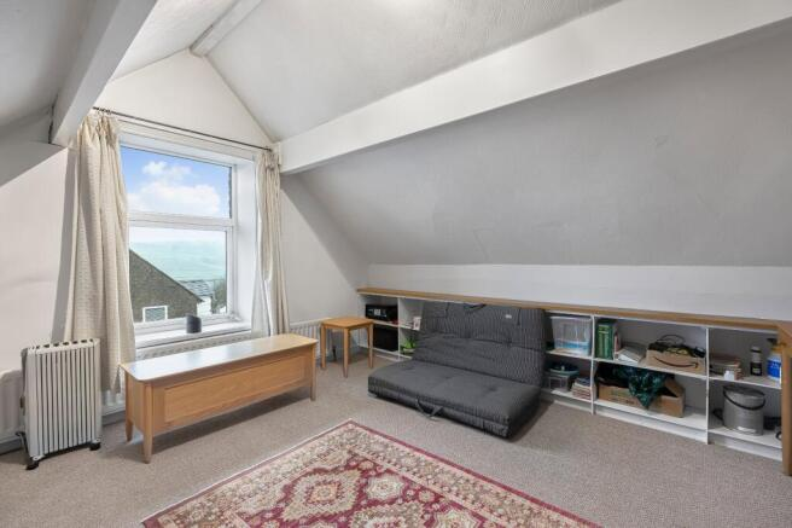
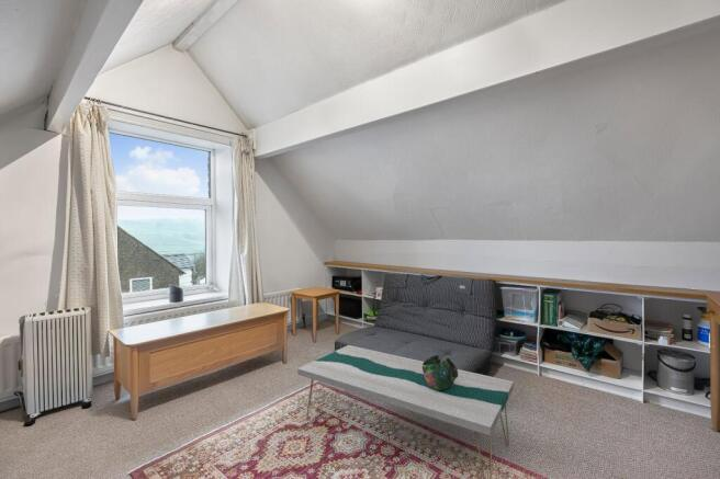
+ decorative bowl [423,354,459,390]
+ coffee table [296,344,515,479]
